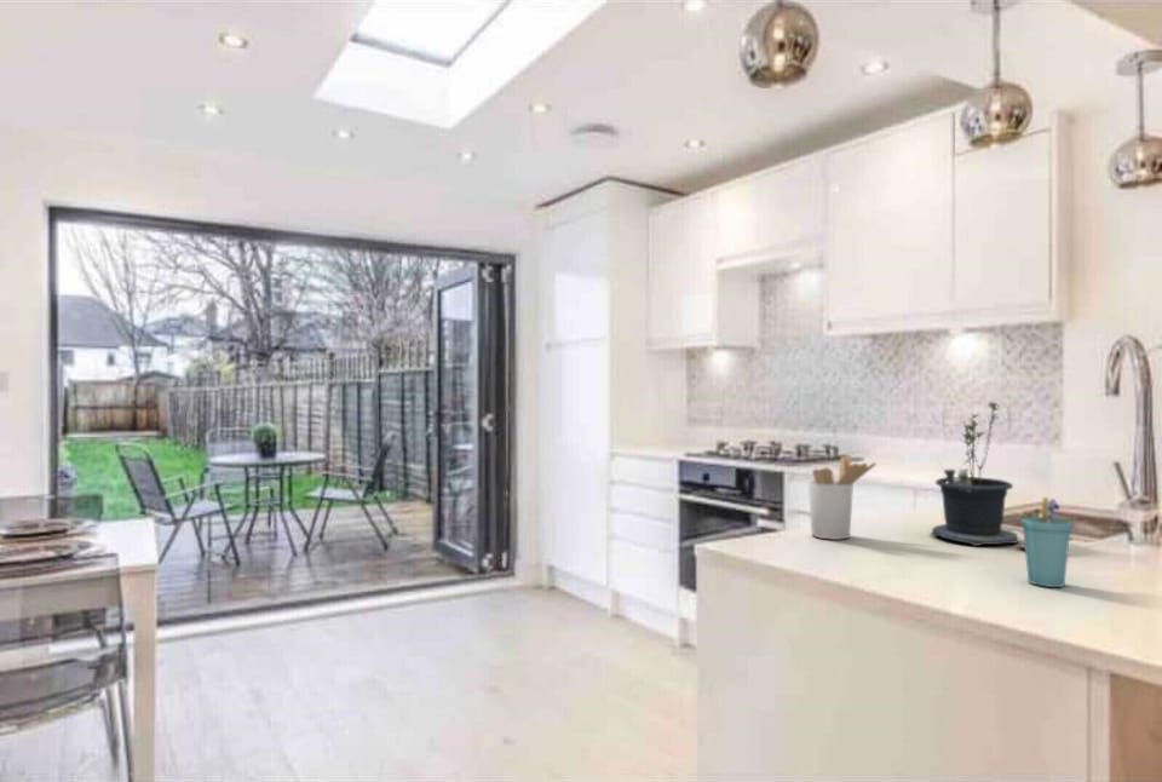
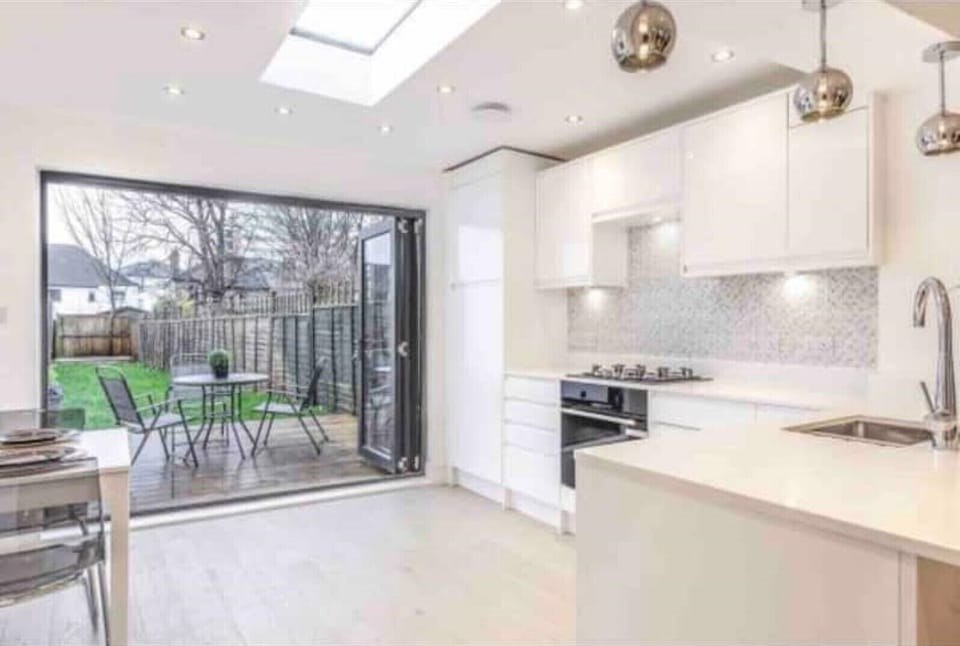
- potted plant [928,401,1025,551]
- cup [1019,496,1074,588]
- utensil holder [807,454,878,541]
